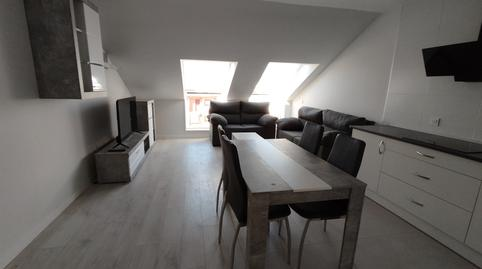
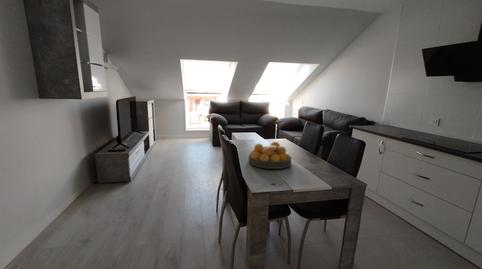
+ fruit bowl [248,141,293,170]
